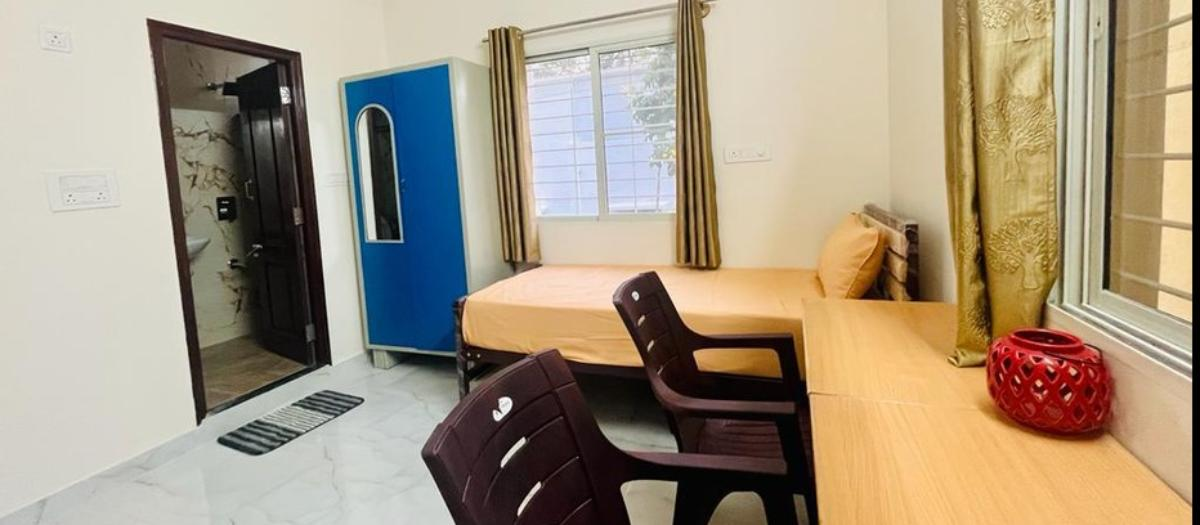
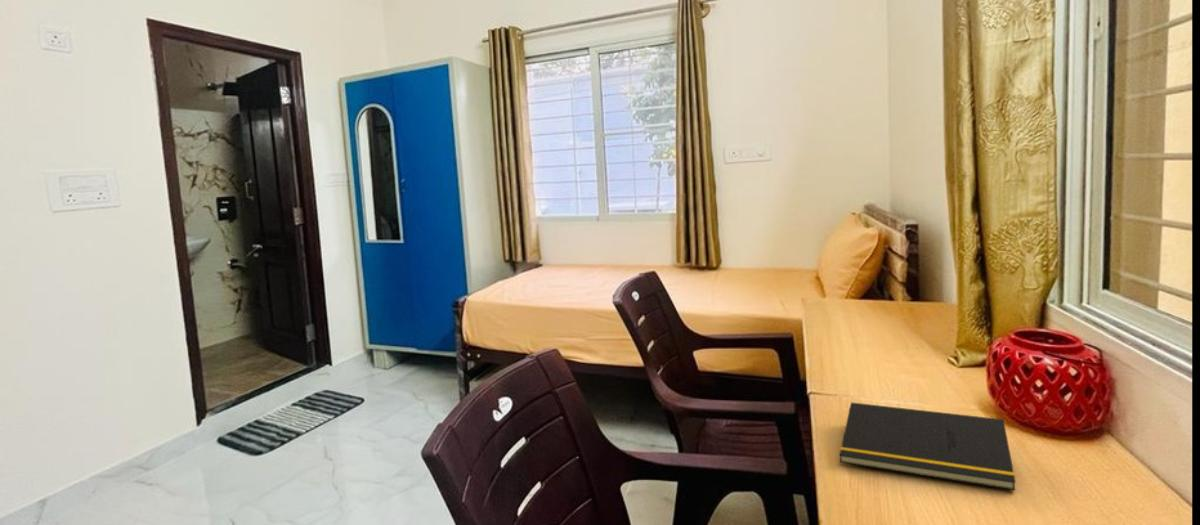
+ notepad [838,401,1017,491]
